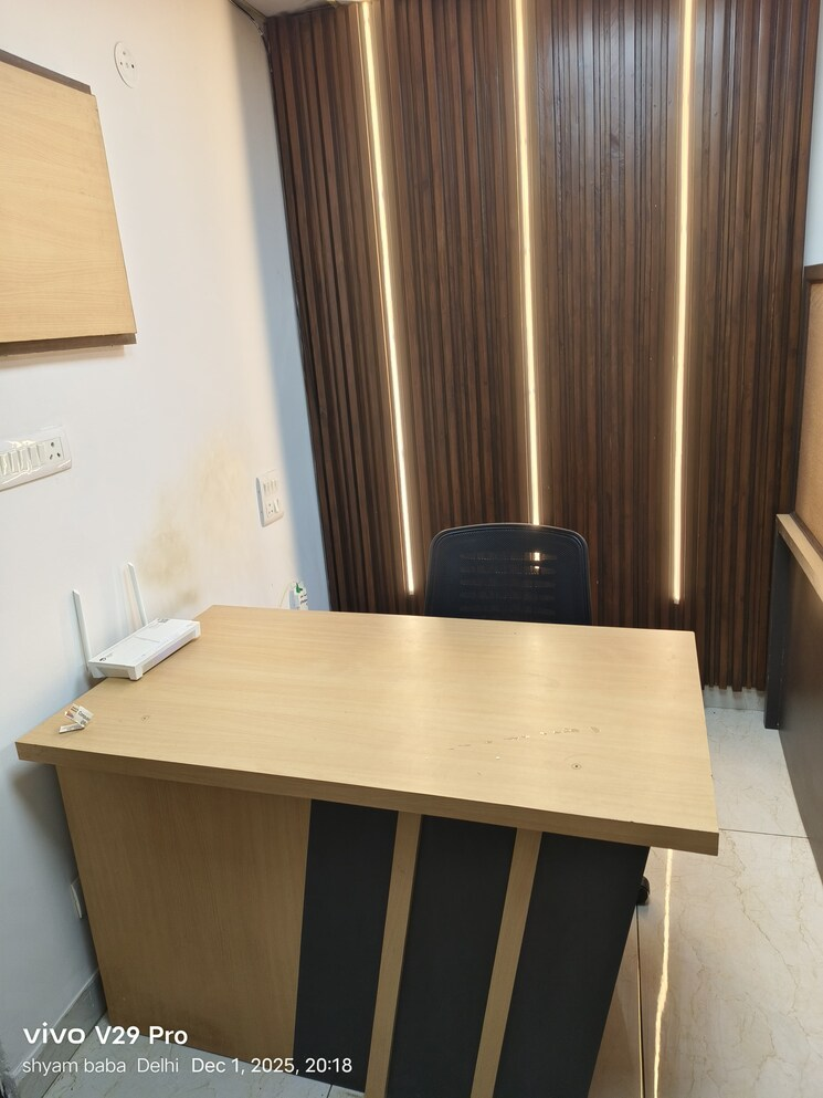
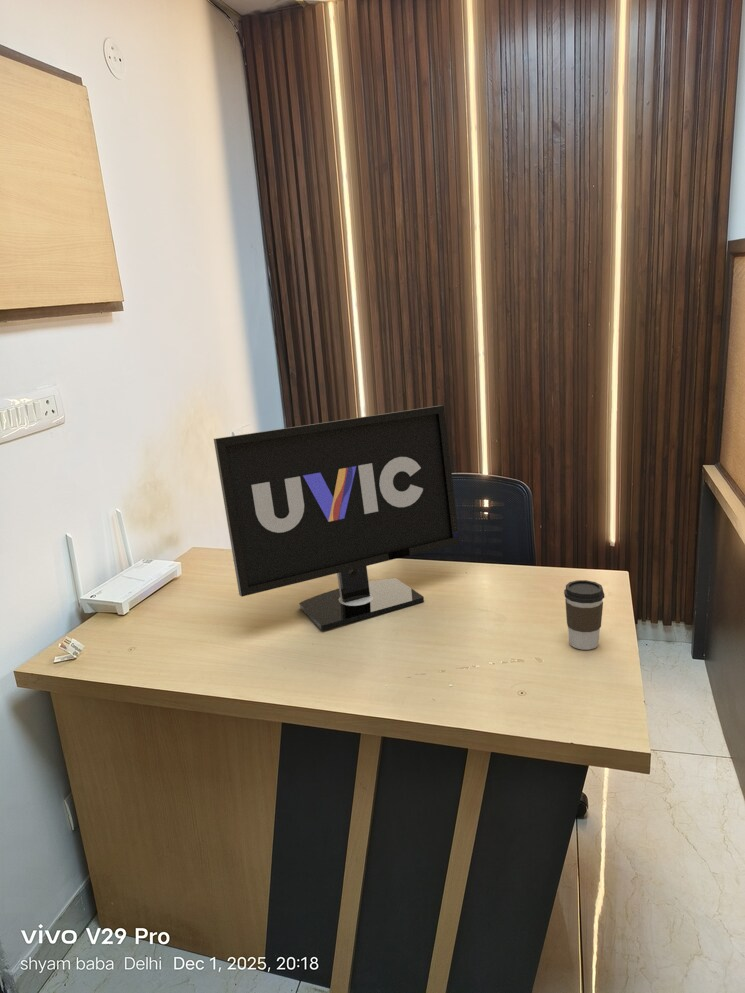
+ coffee cup [563,579,605,651]
+ monitor [213,404,460,631]
